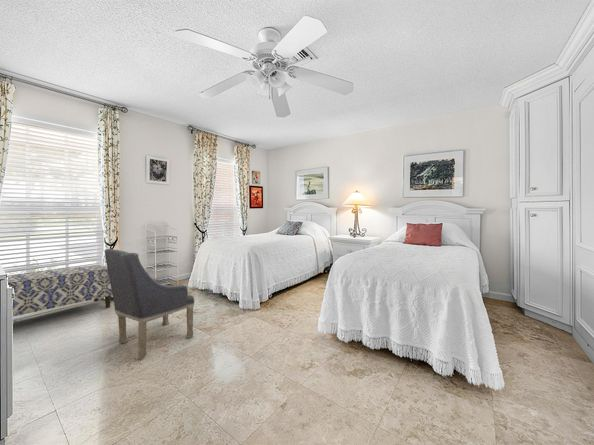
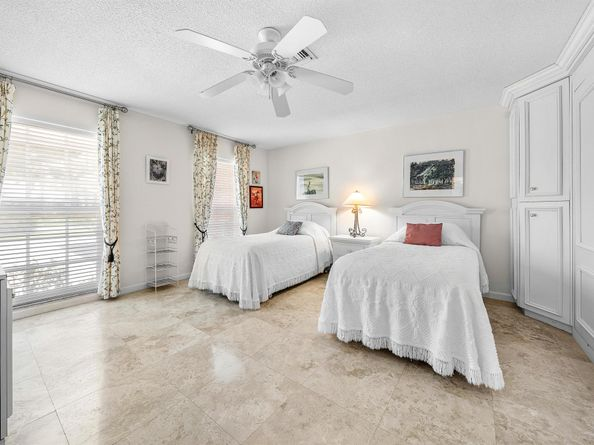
- armchair [104,248,195,360]
- bench [7,264,113,318]
